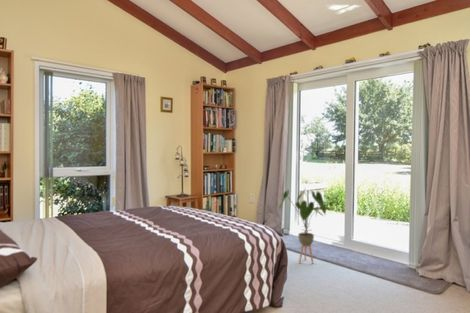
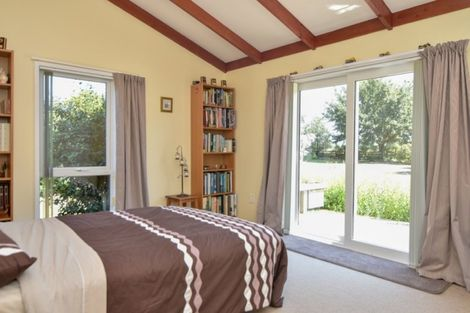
- house plant [278,188,327,265]
